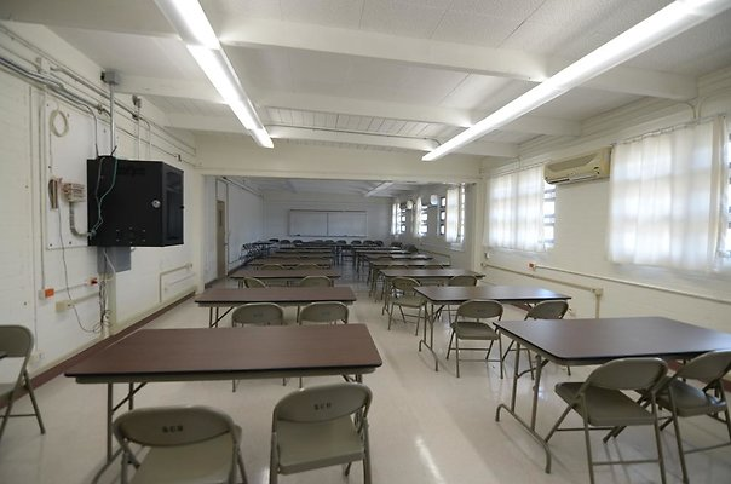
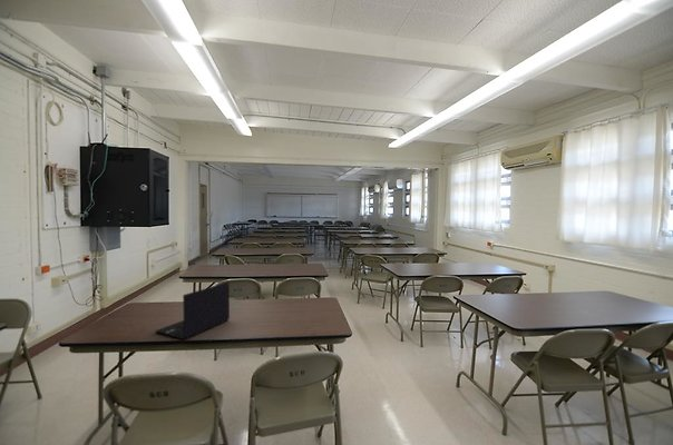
+ laptop [154,281,231,340]
